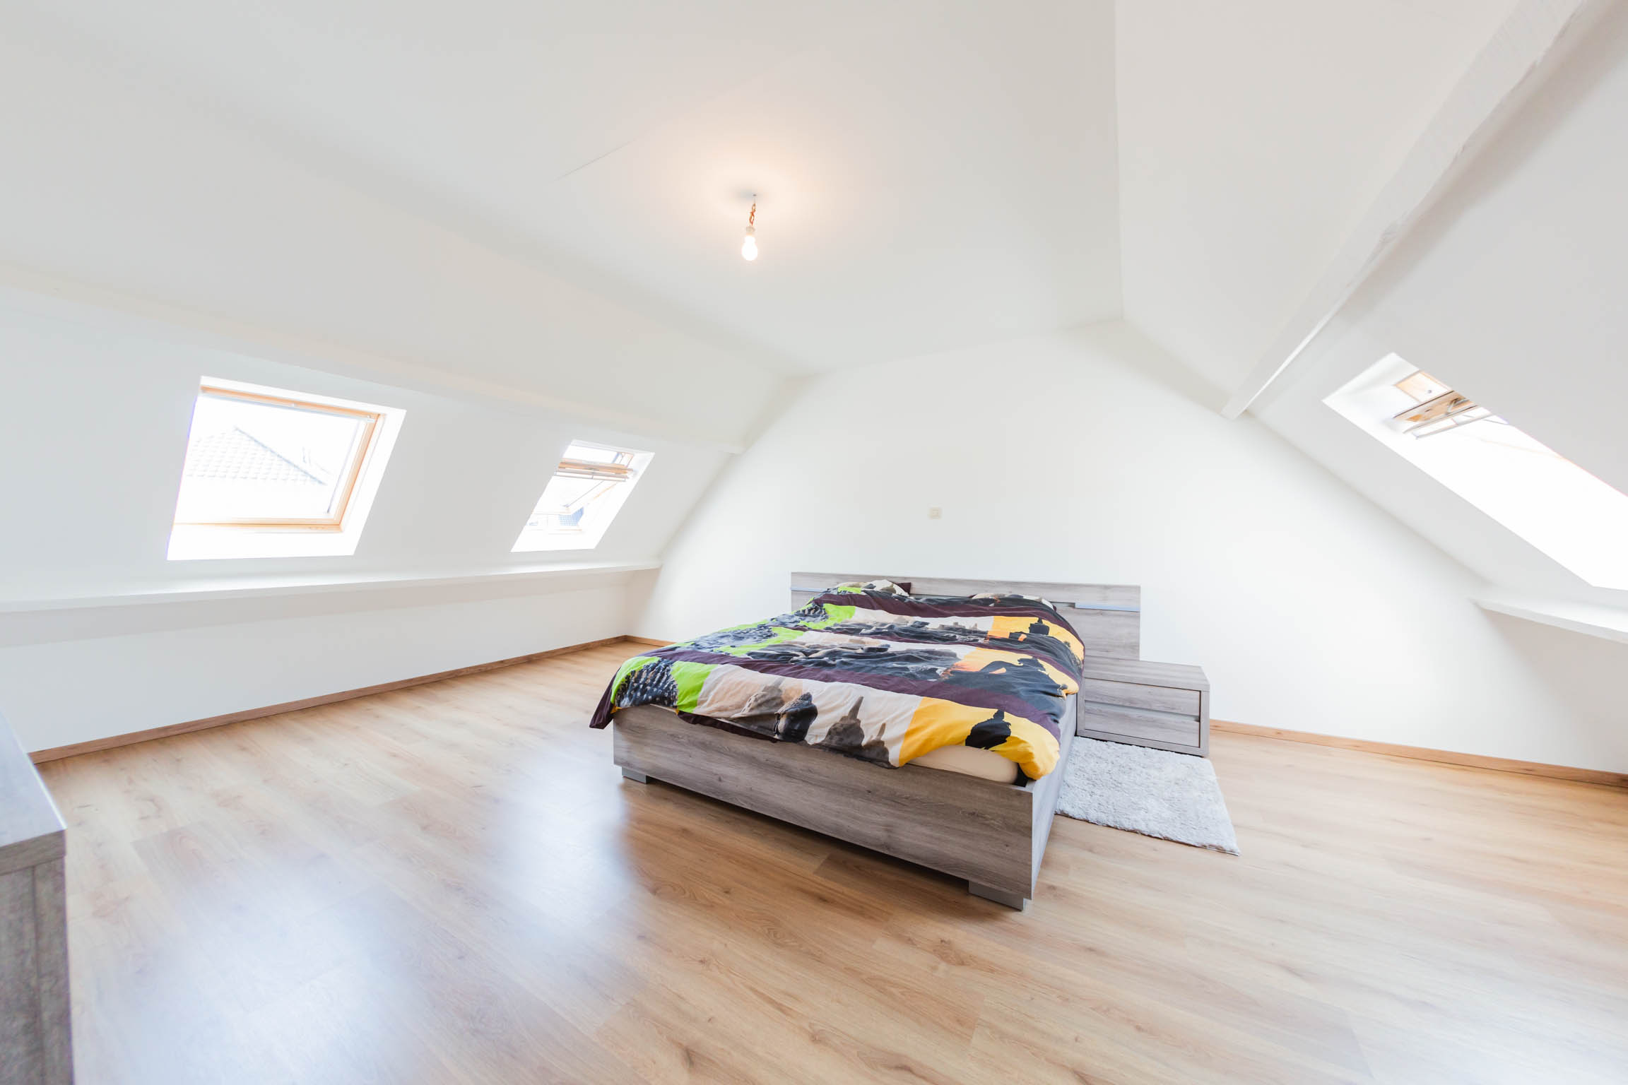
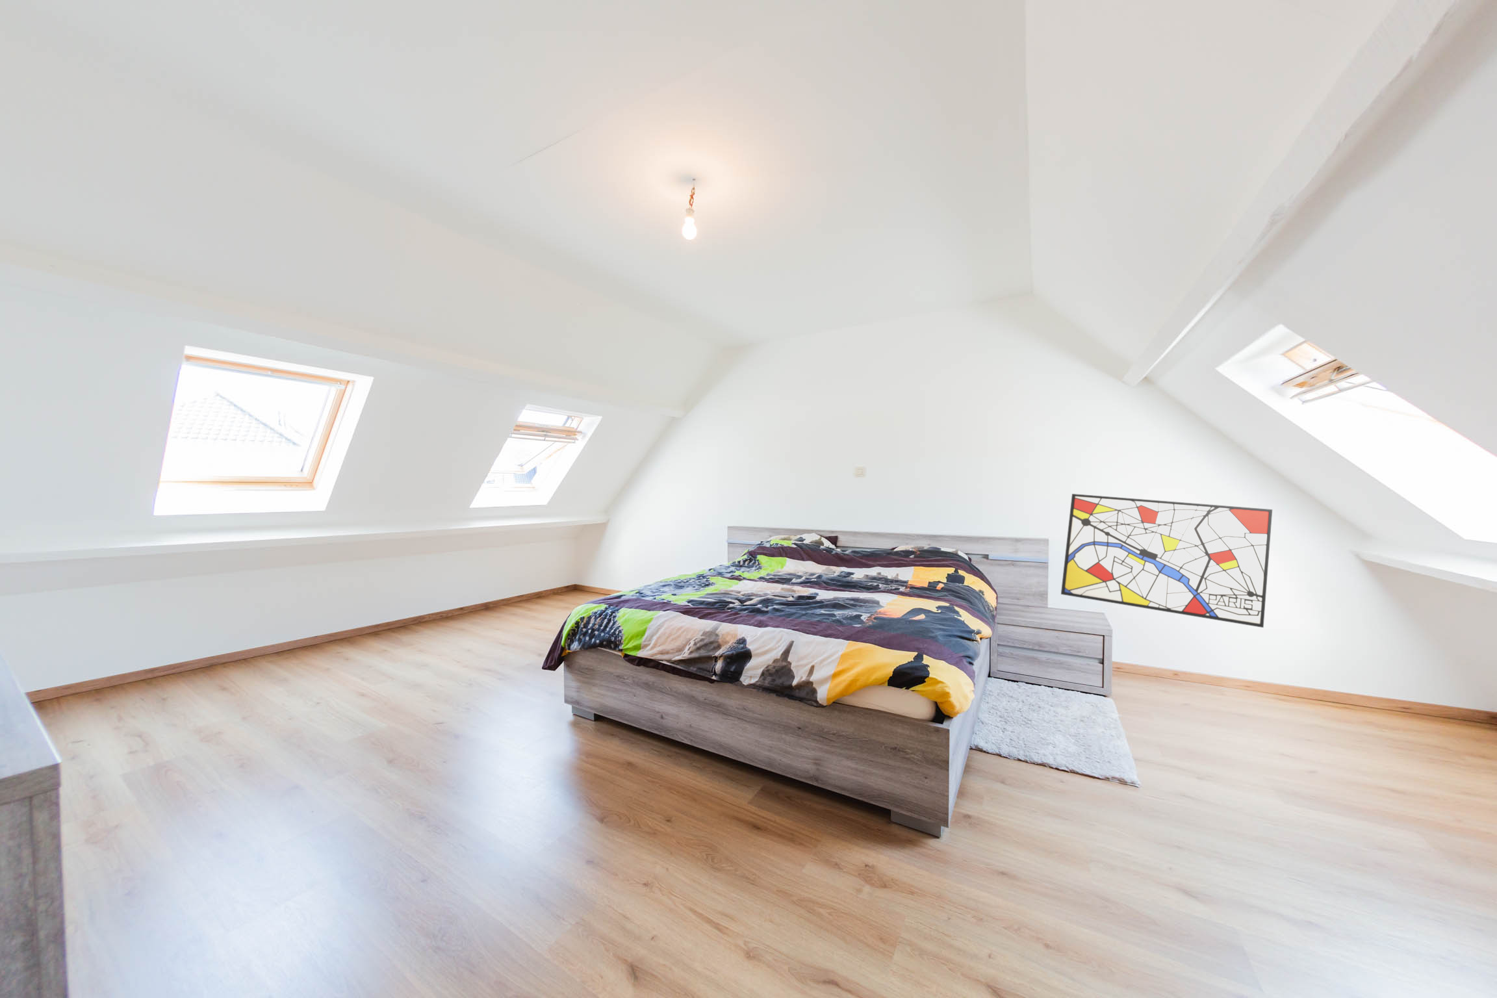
+ wall art [1060,493,1273,628]
